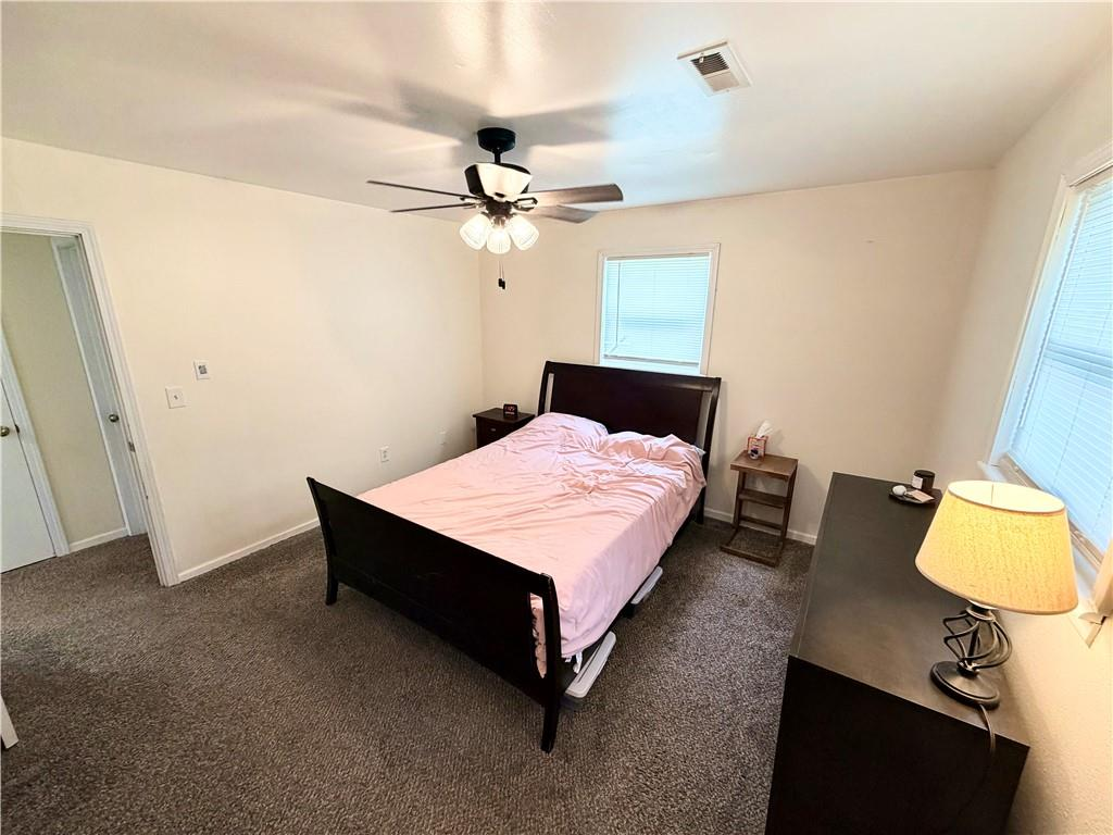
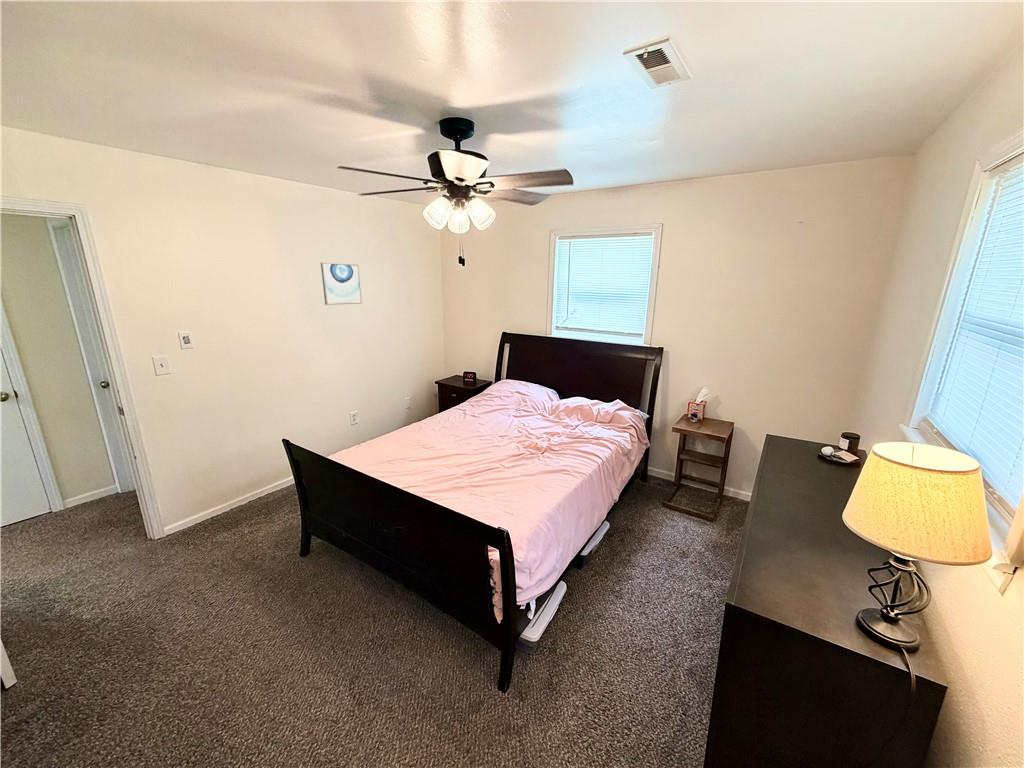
+ wall art [320,262,363,306]
